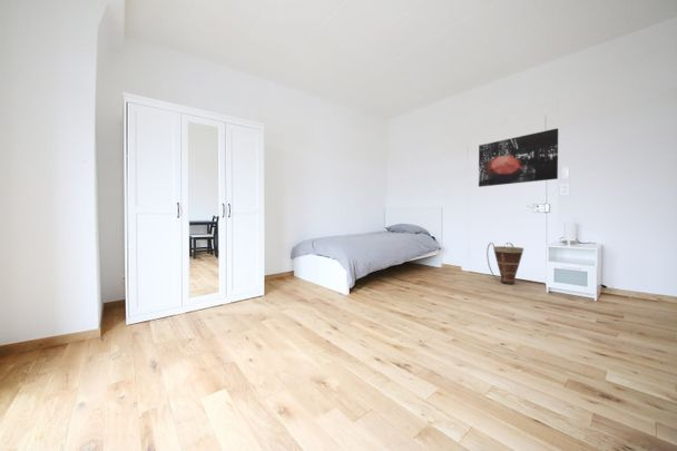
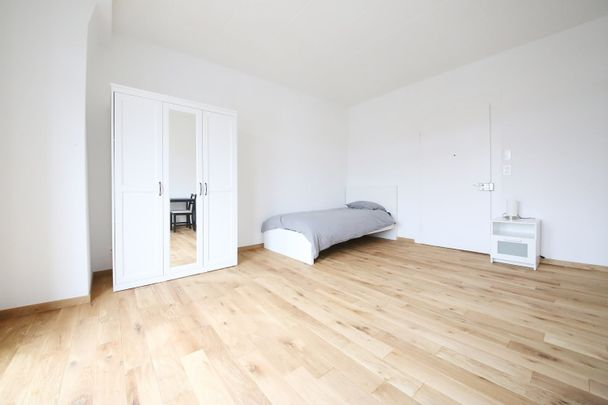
- basket [485,242,524,285]
- wall art [478,127,559,188]
